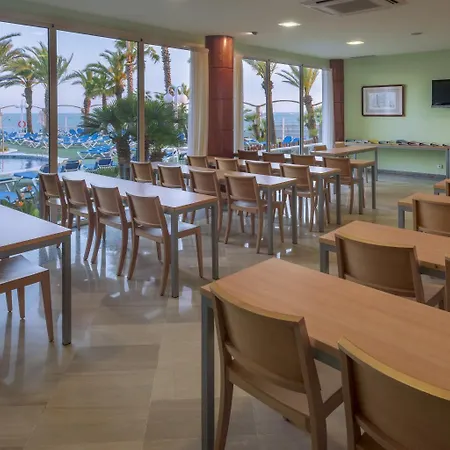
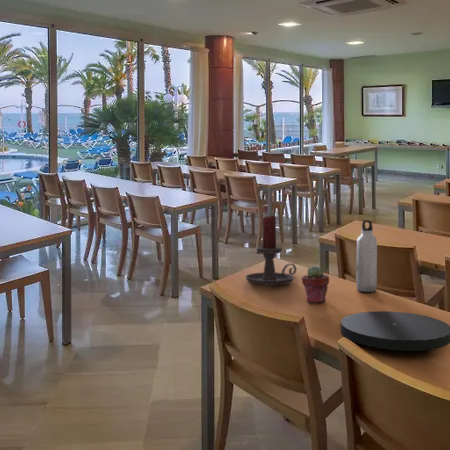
+ candle holder [244,215,297,286]
+ plate [340,310,450,352]
+ potted succulent [301,265,330,304]
+ water bottle [356,219,378,293]
